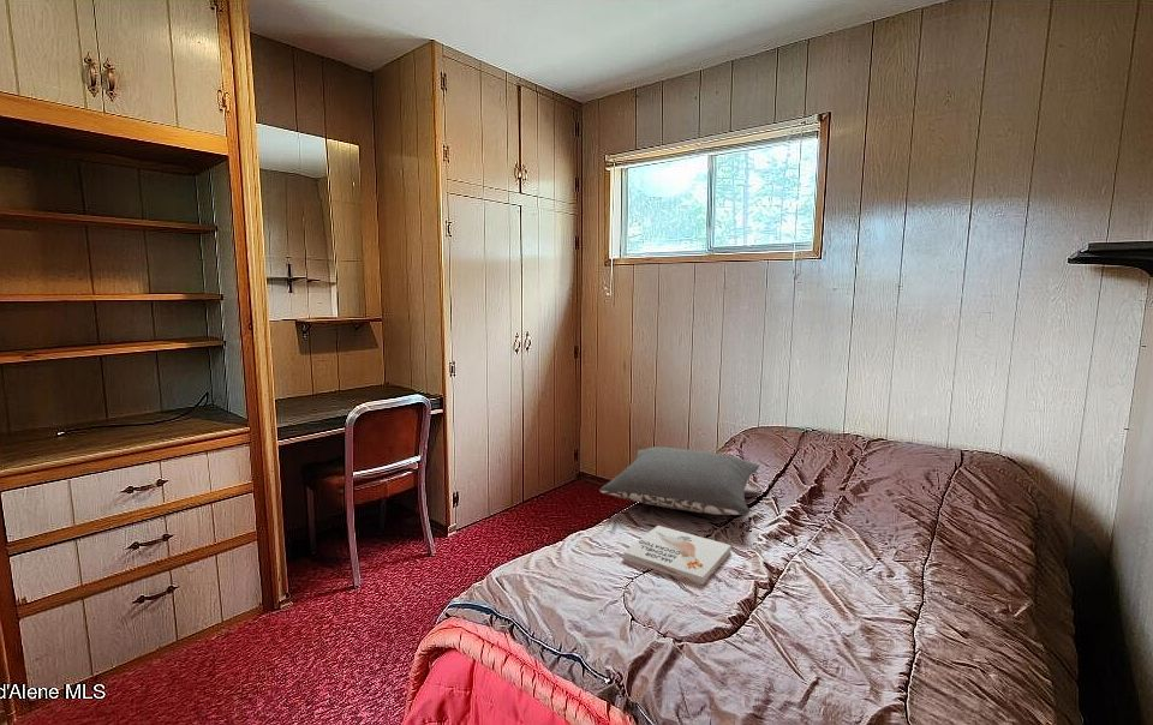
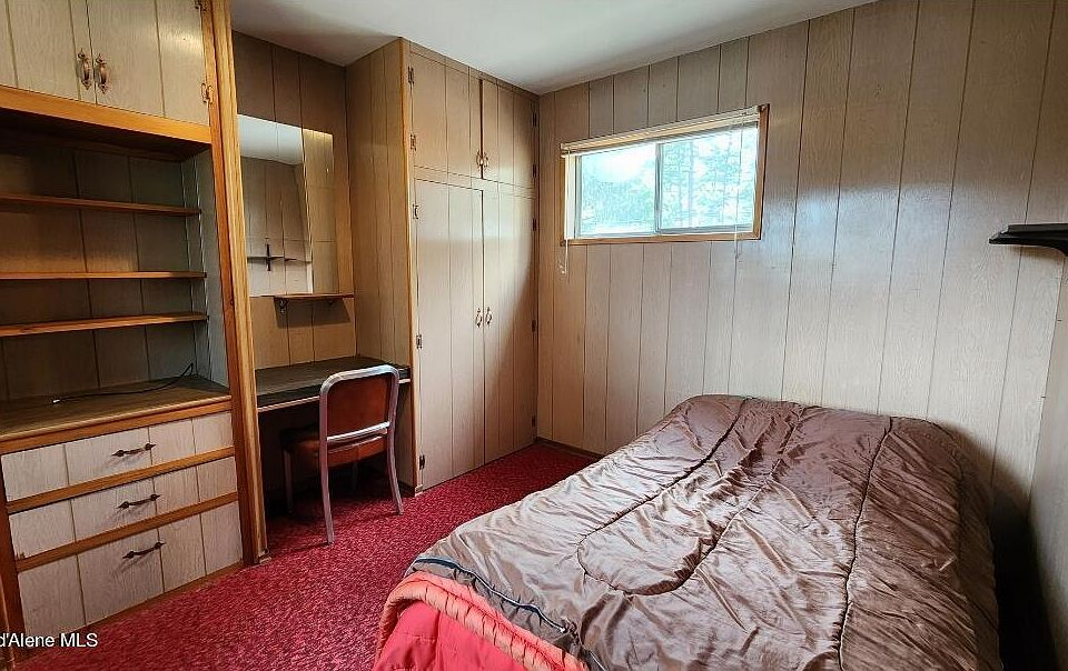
- pillow [598,445,760,516]
- book [622,525,733,586]
